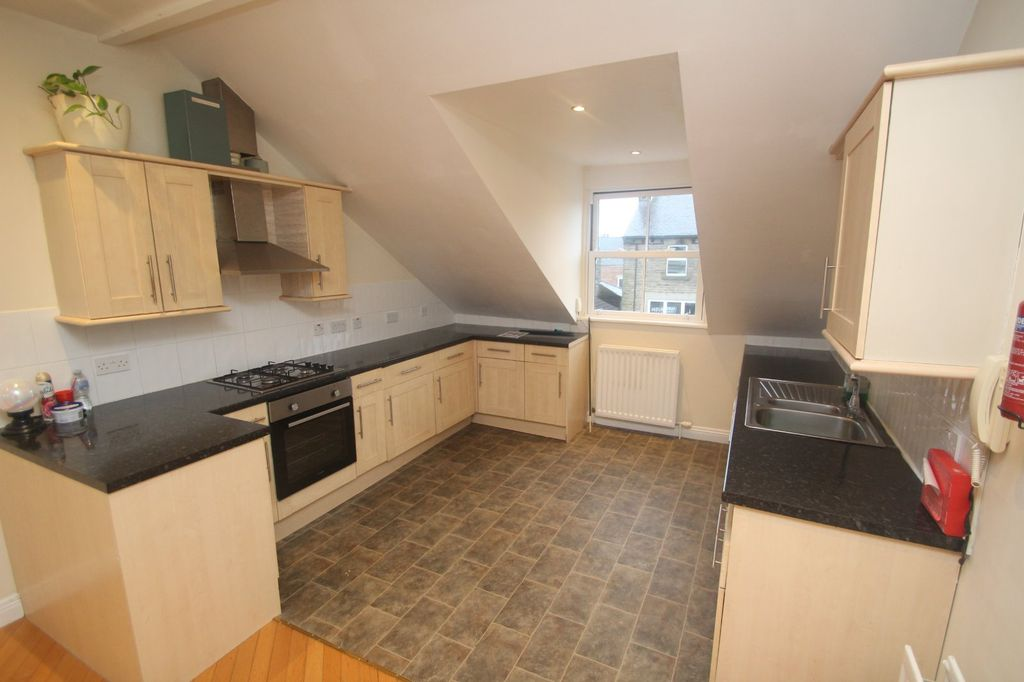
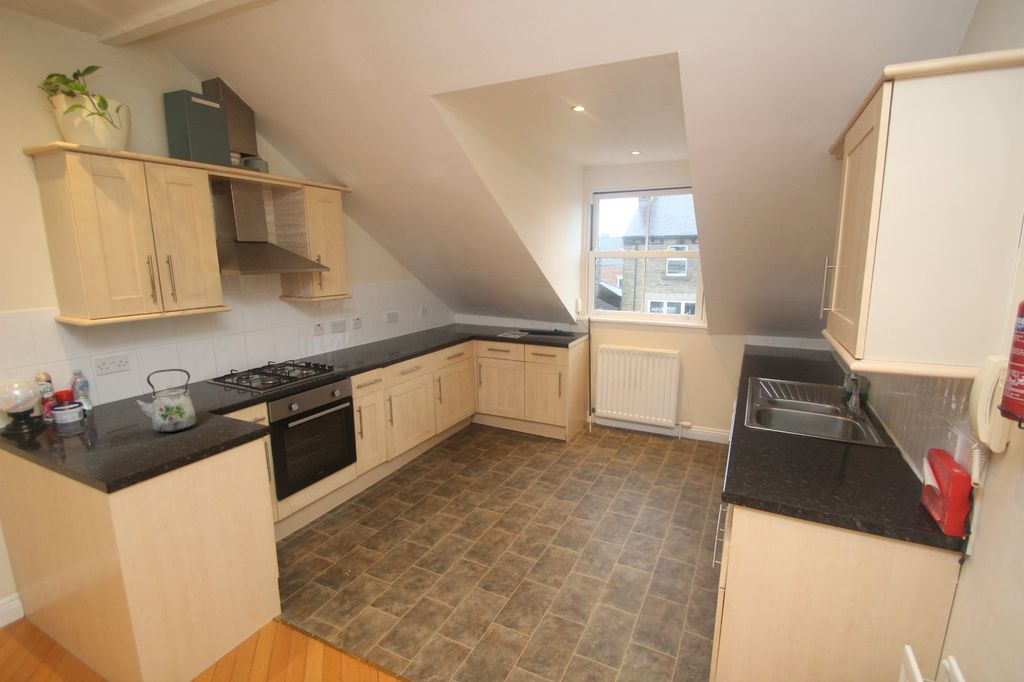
+ kettle [131,368,197,434]
